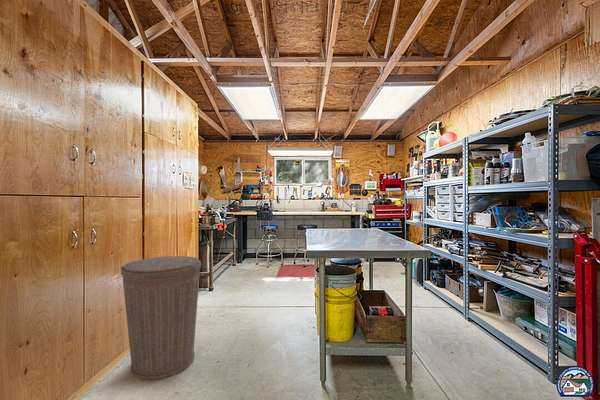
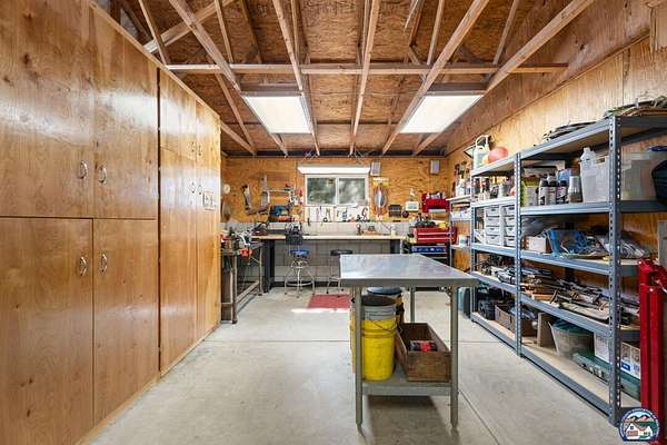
- trash can [120,255,202,381]
